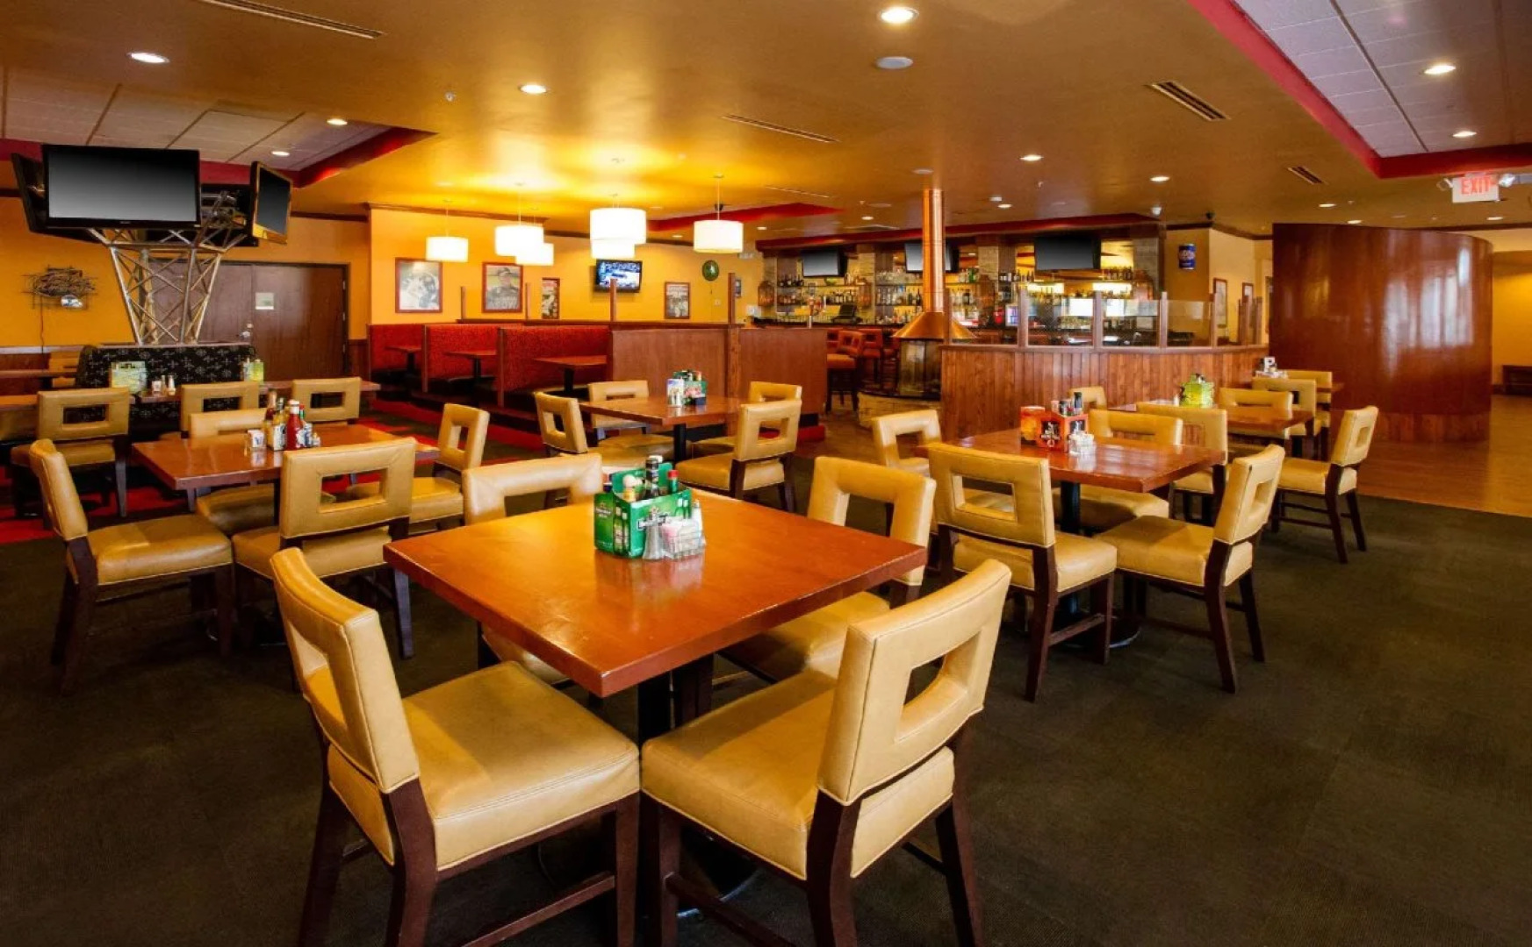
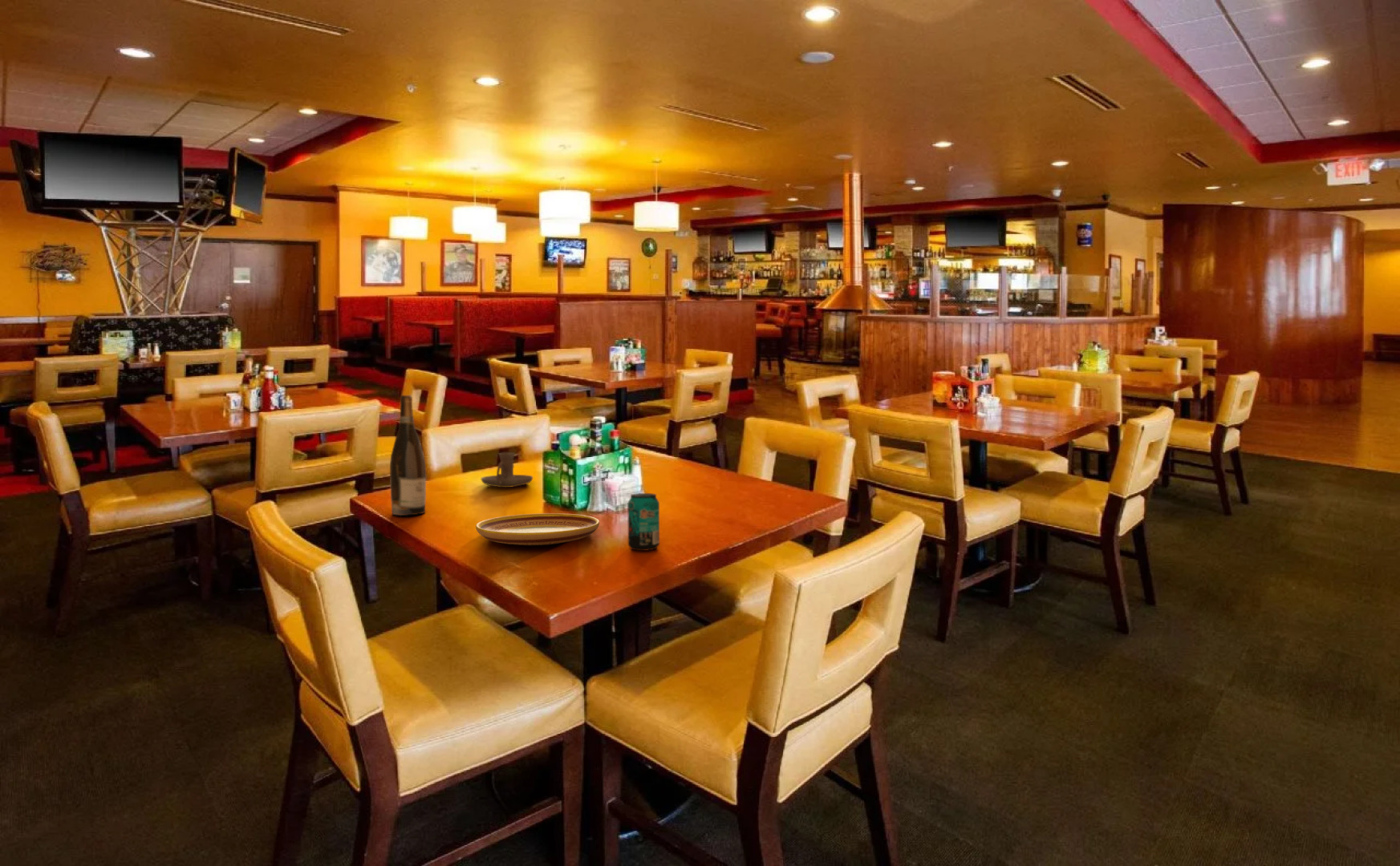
+ wine bottle [389,395,427,516]
+ plate [475,512,600,546]
+ candle holder [481,451,534,488]
+ beverage can [627,492,660,552]
